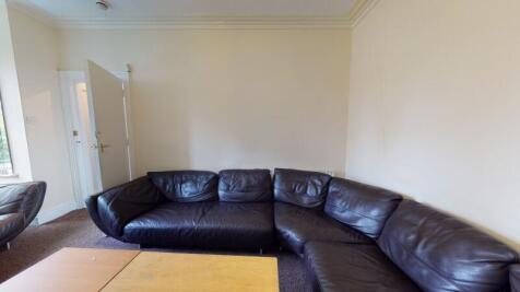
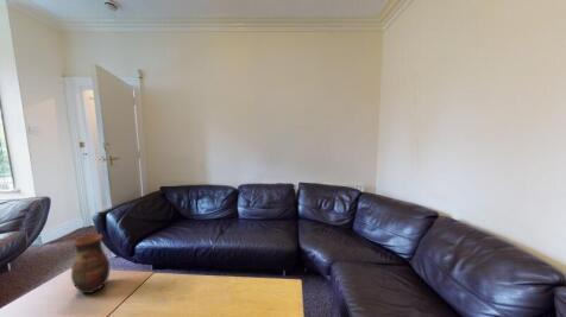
+ vase [70,233,111,294]
